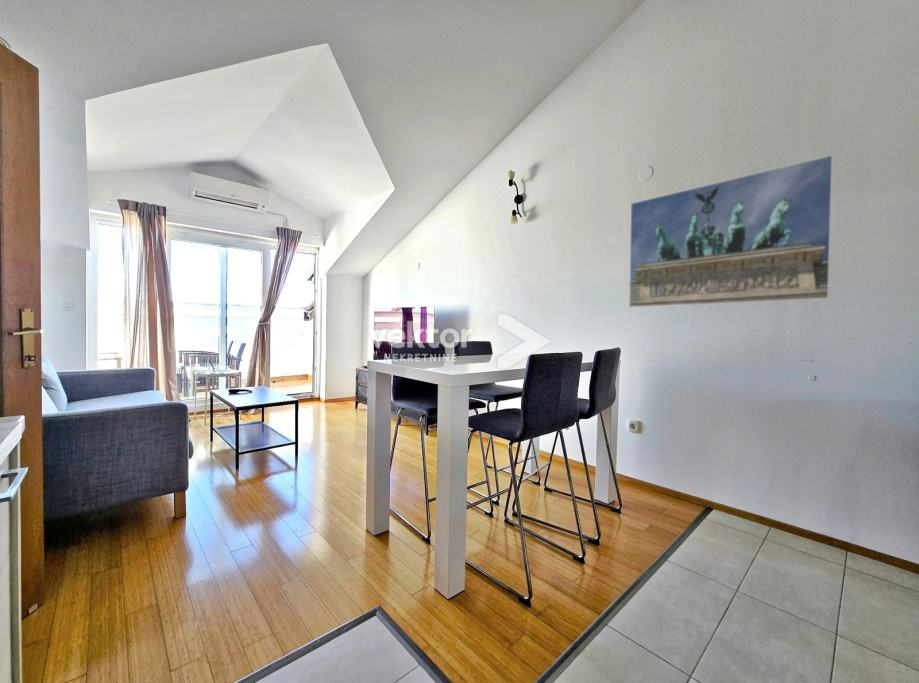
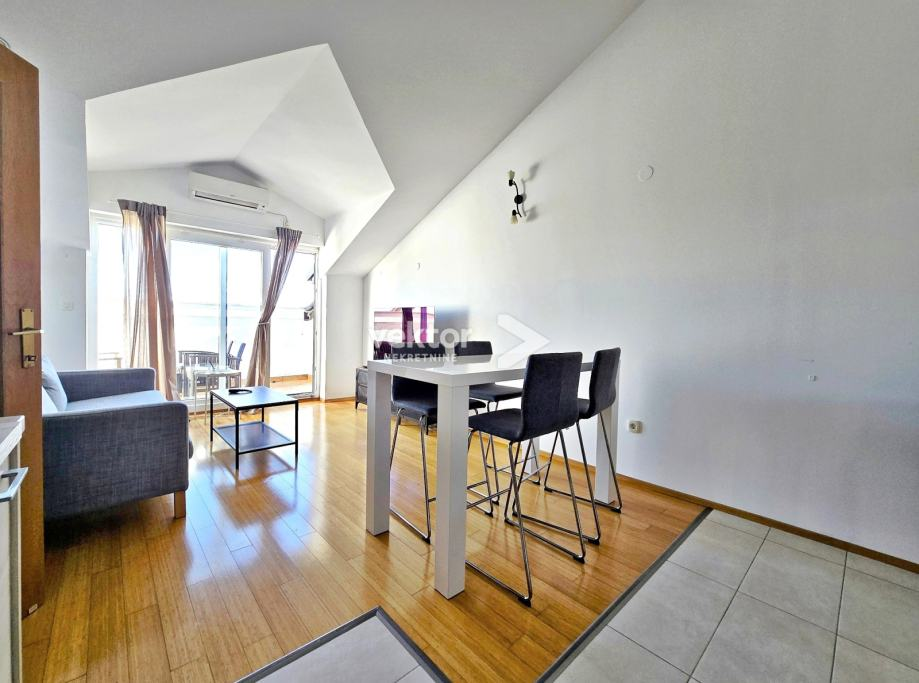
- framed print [628,154,834,308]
